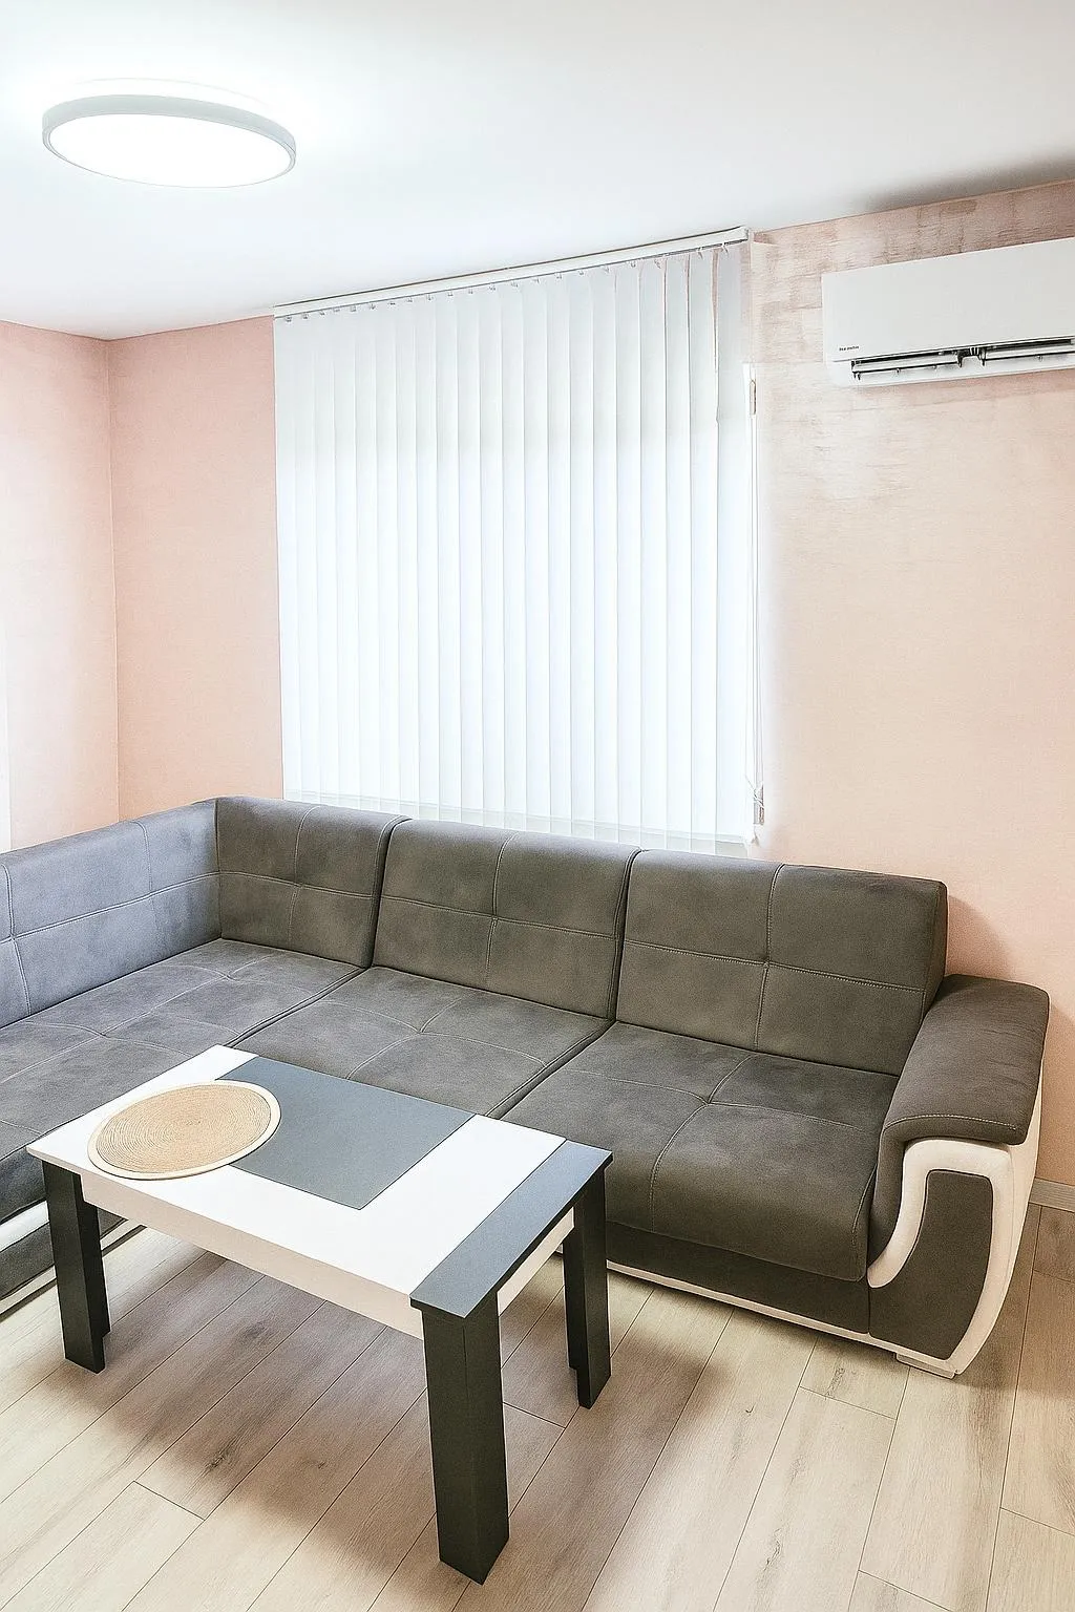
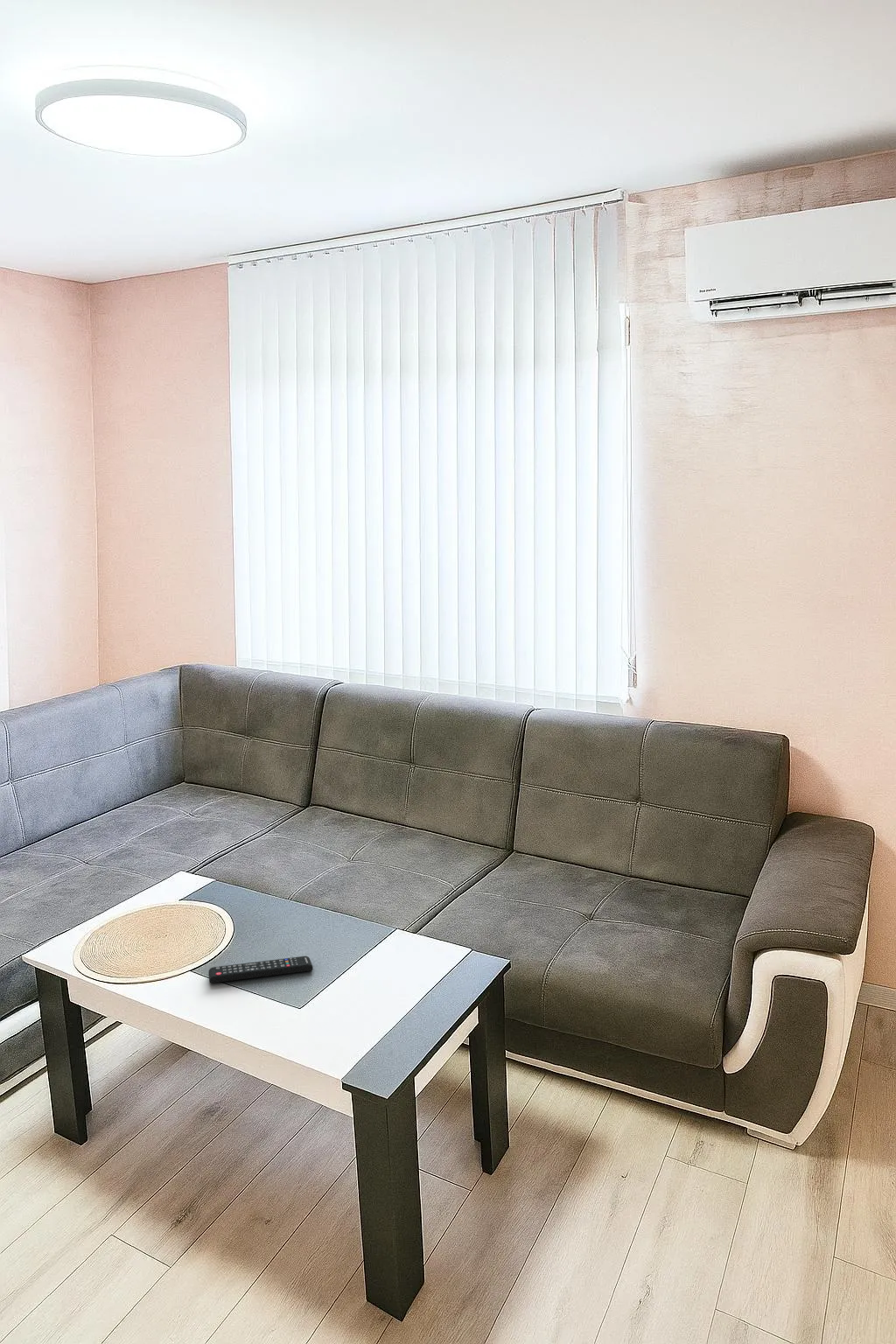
+ remote control [207,956,314,984]
